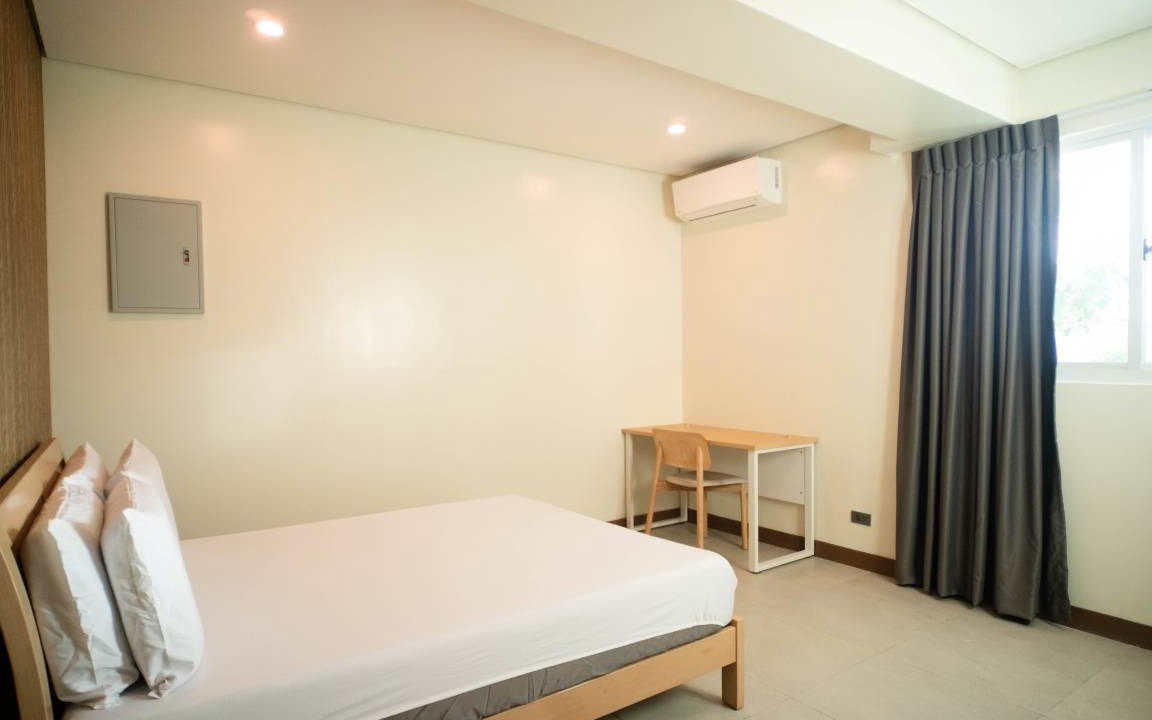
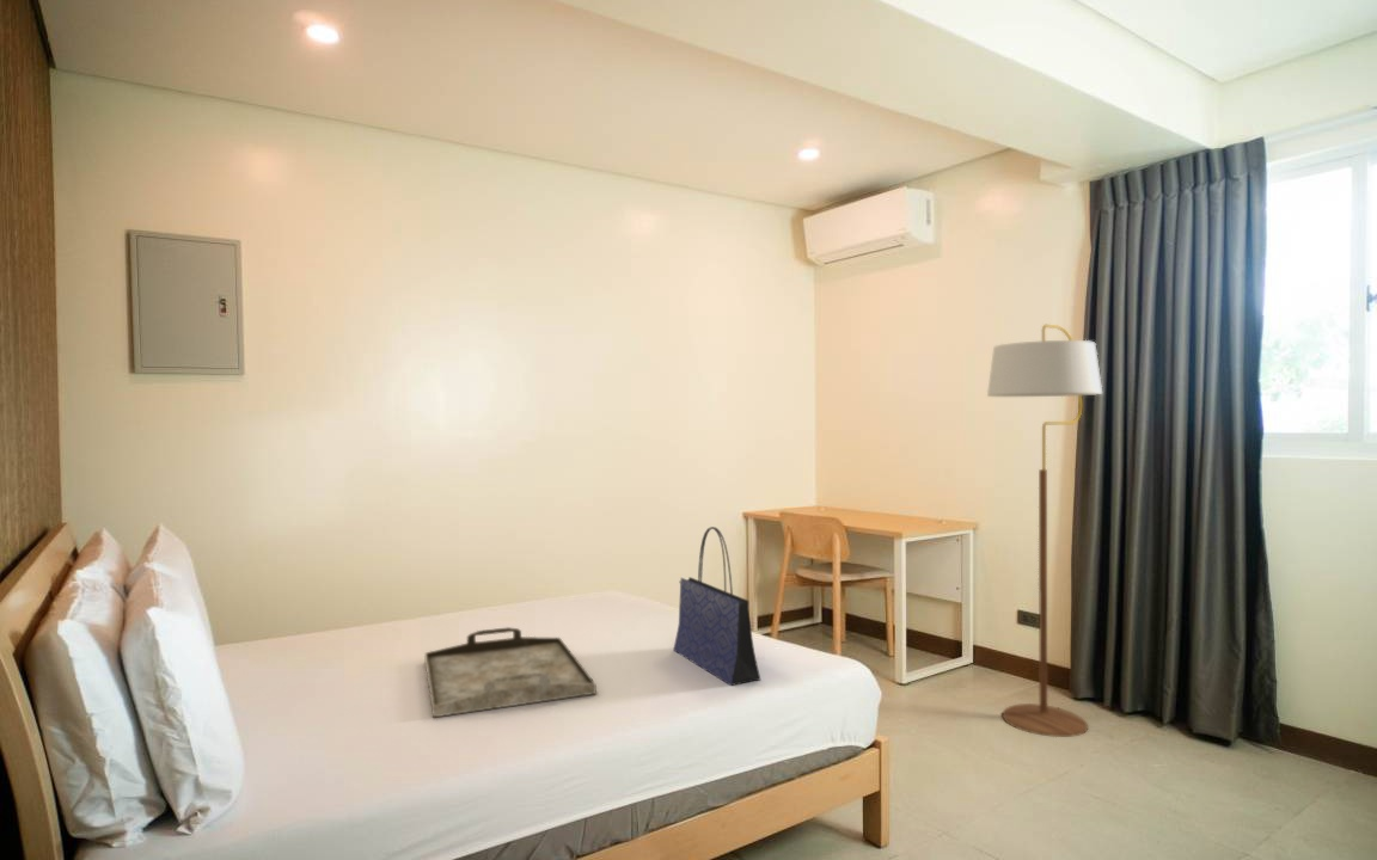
+ serving tray [423,626,598,719]
+ floor lamp [986,324,1103,738]
+ tote bag [672,526,761,687]
